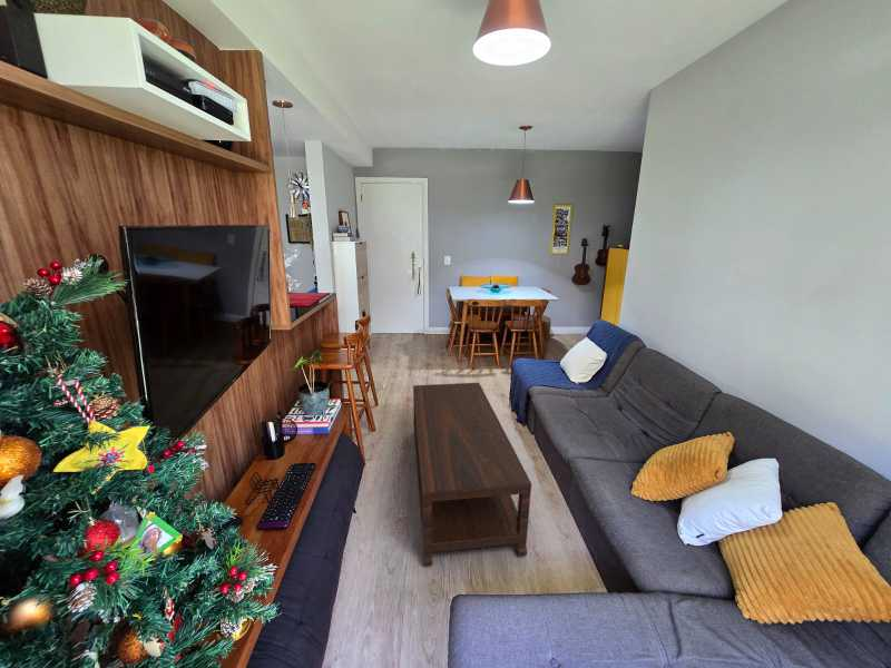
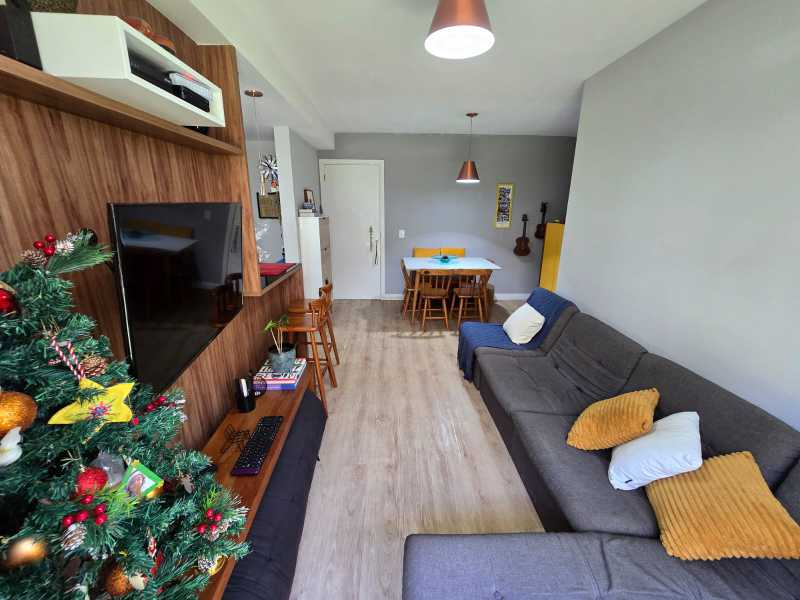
- coffee table [412,382,532,567]
